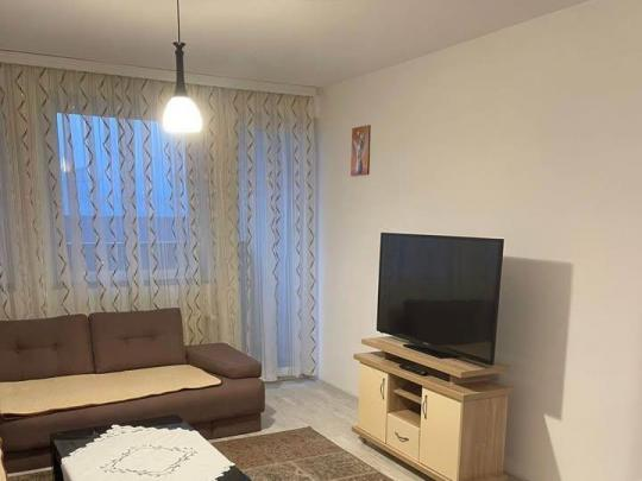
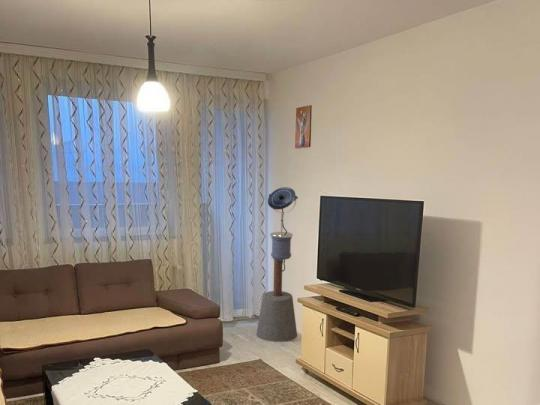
+ floor lamp [256,186,299,343]
